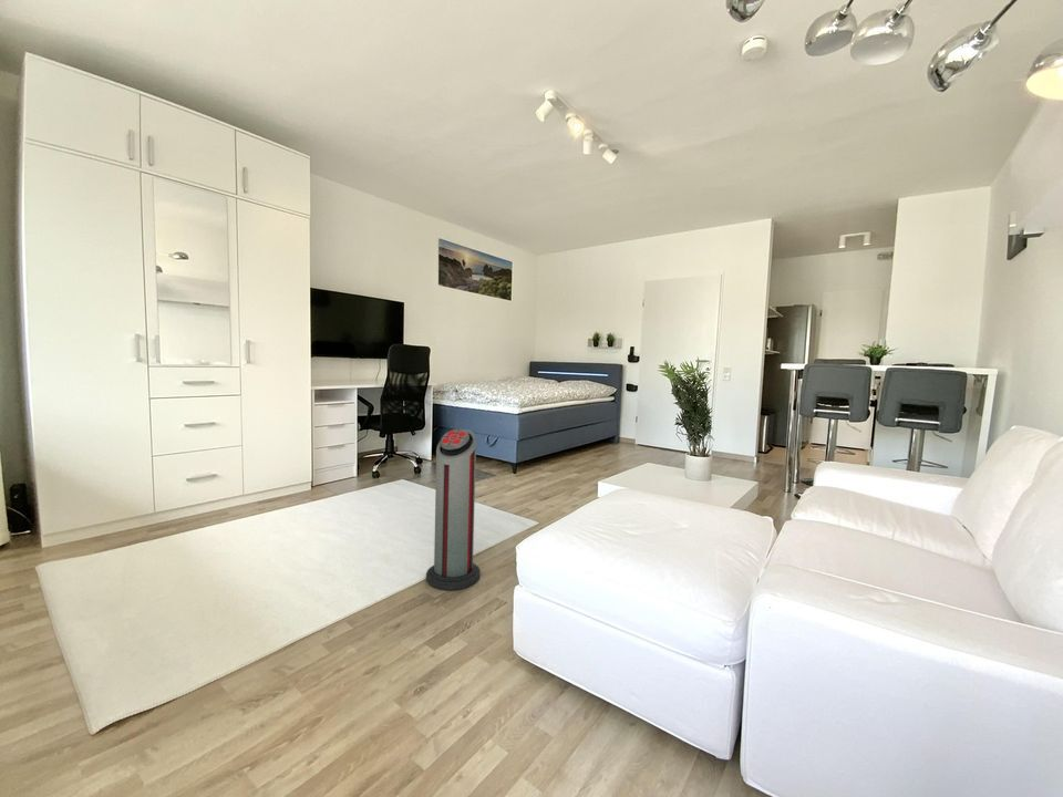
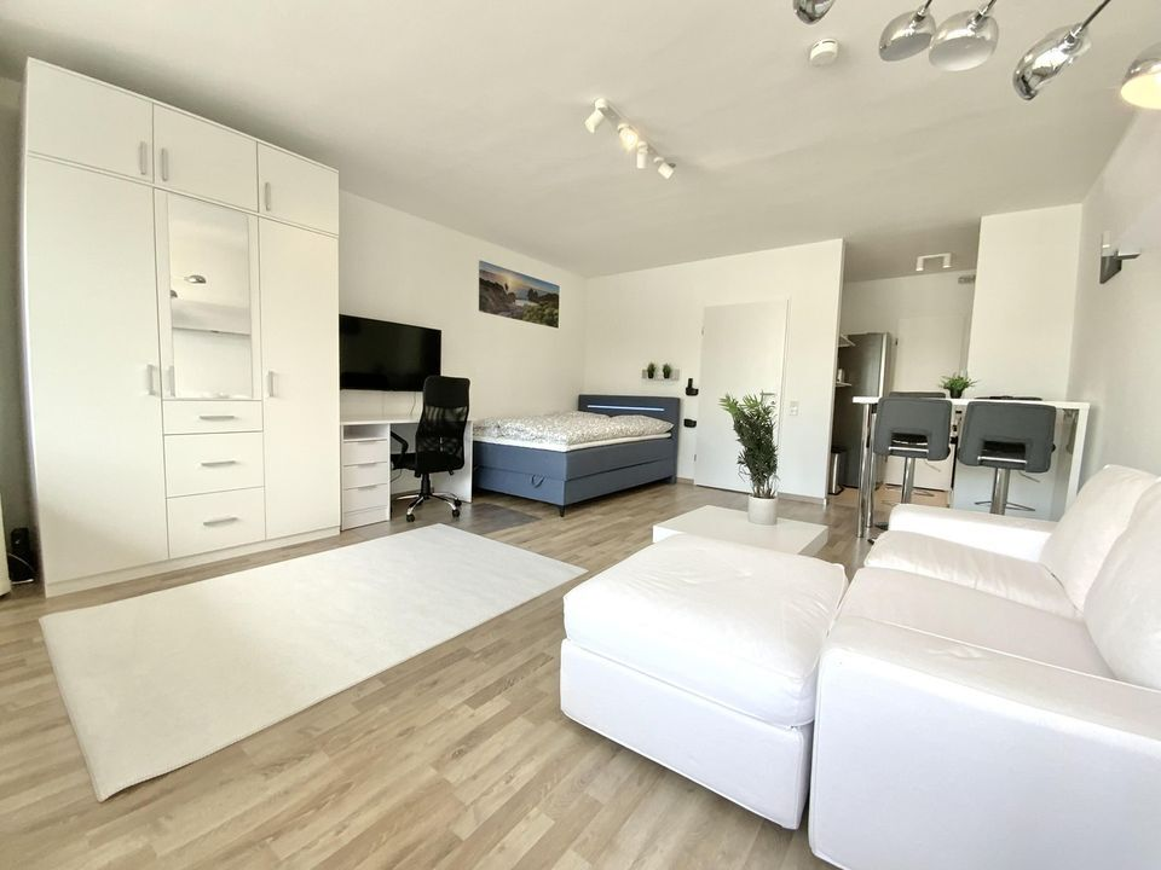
- air purifier [425,428,482,591]
